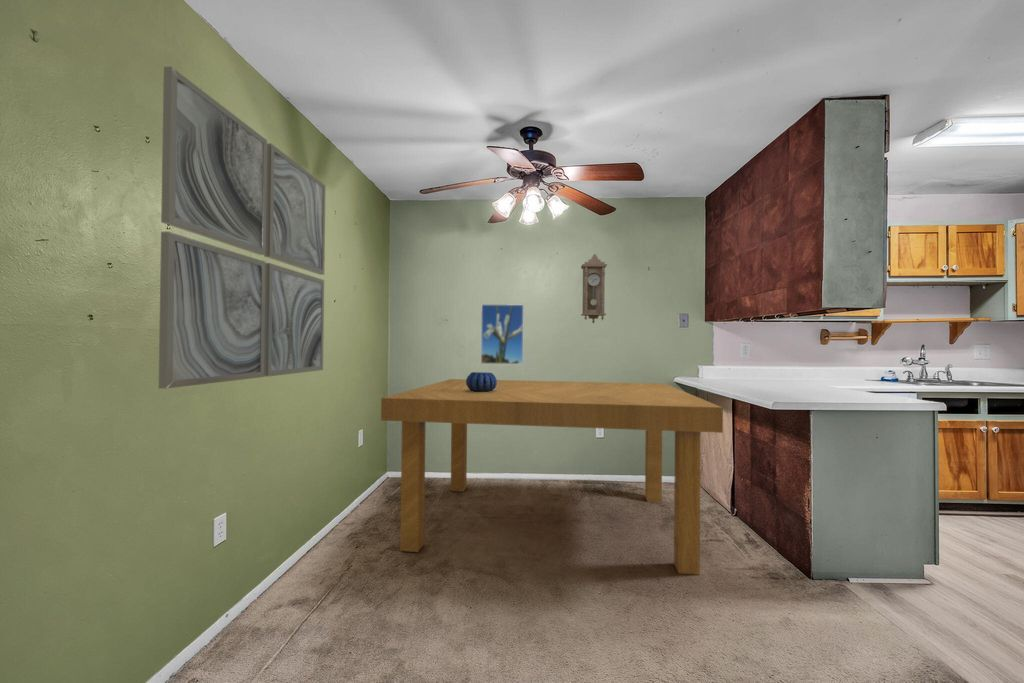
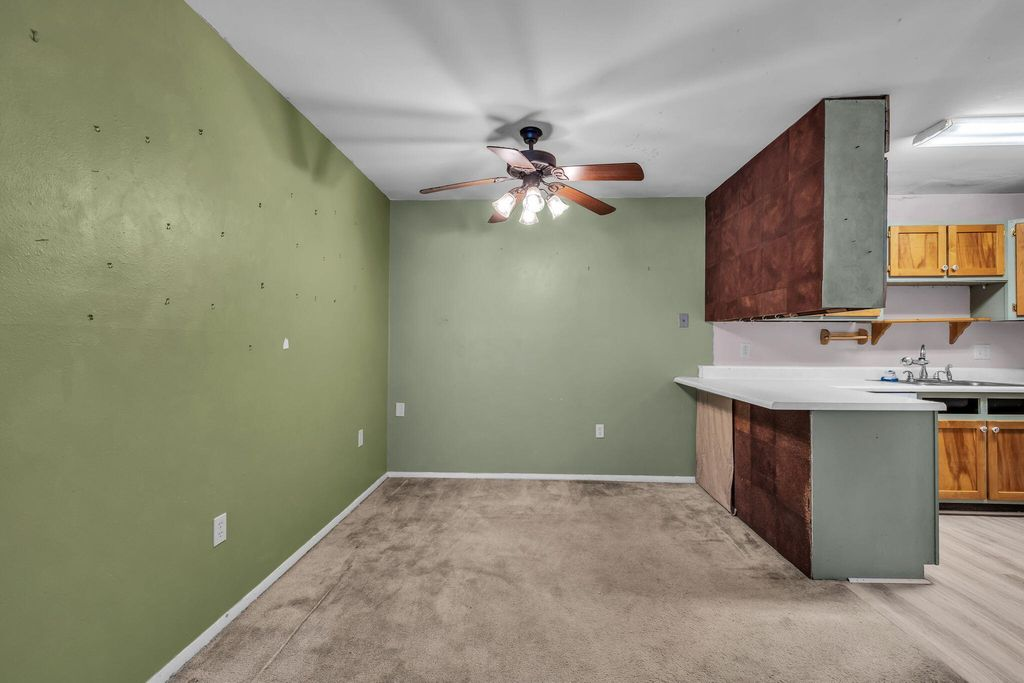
- dining table [380,378,724,576]
- pendulum clock [580,253,608,324]
- decorative bowl [466,371,498,392]
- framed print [480,303,525,365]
- wall art [158,66,326,390]
